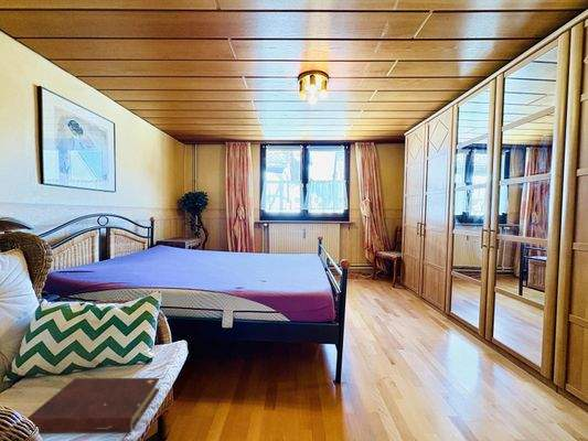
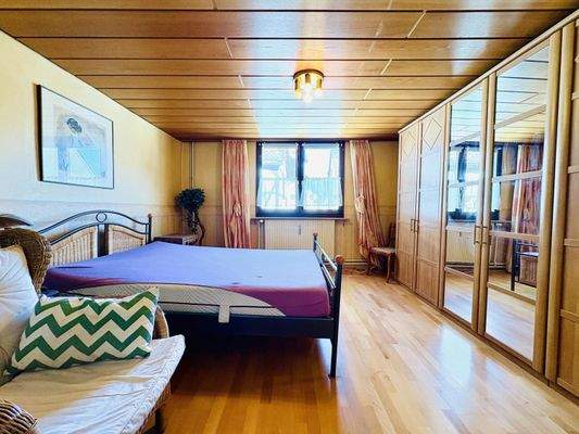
- book [26,377,160,434]
